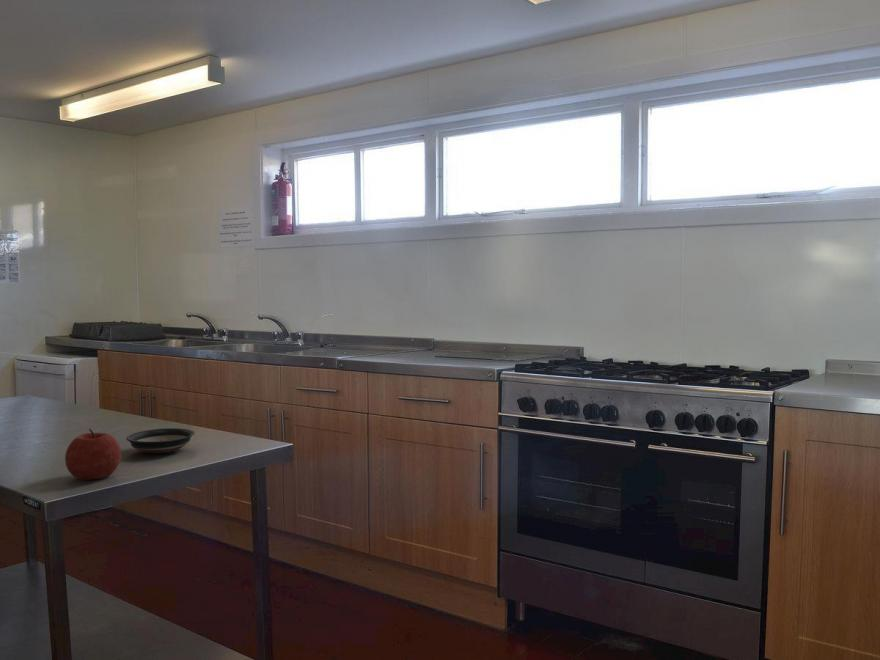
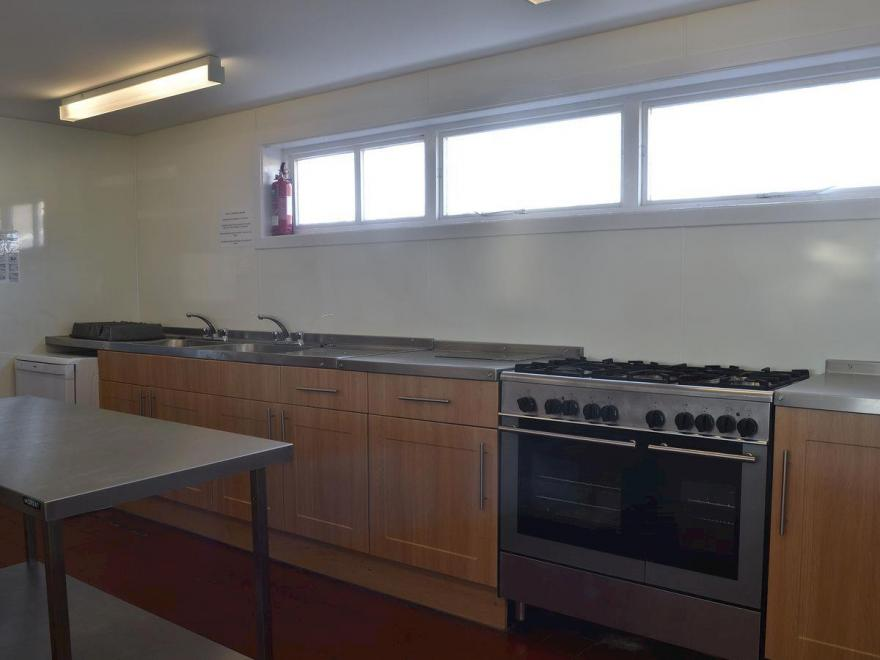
- fruit [64,427,122,481]
- saucer [125,427,196,454]
